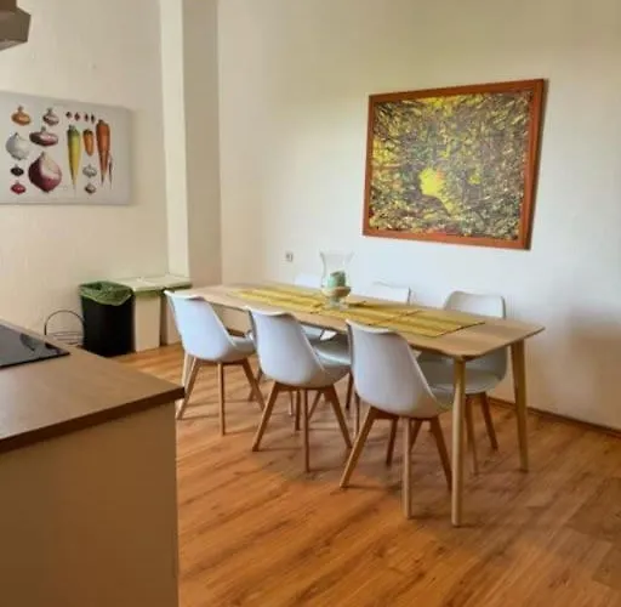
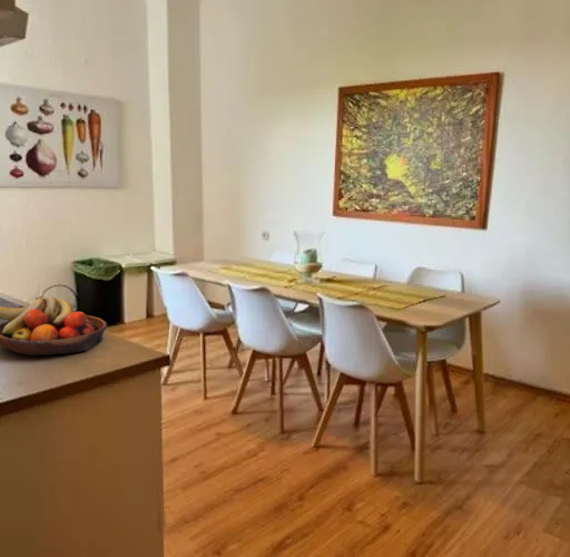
+ fruit bowl [0,295,108,356]
